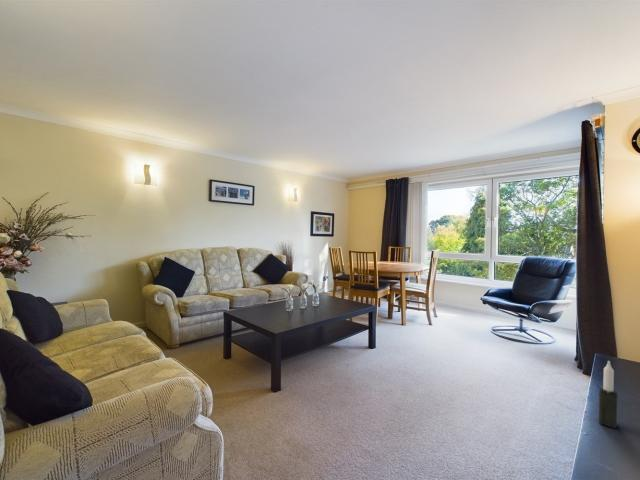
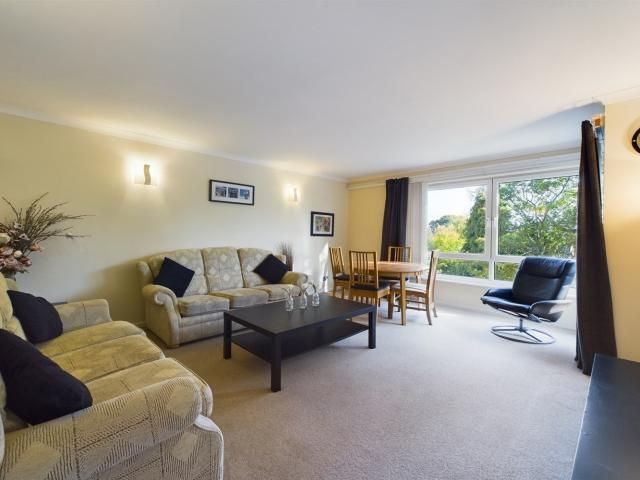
- candle [598,360,618,429]
